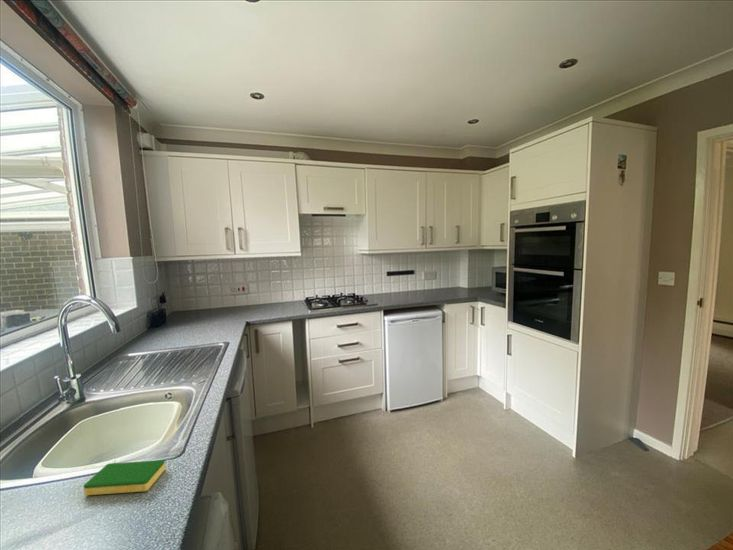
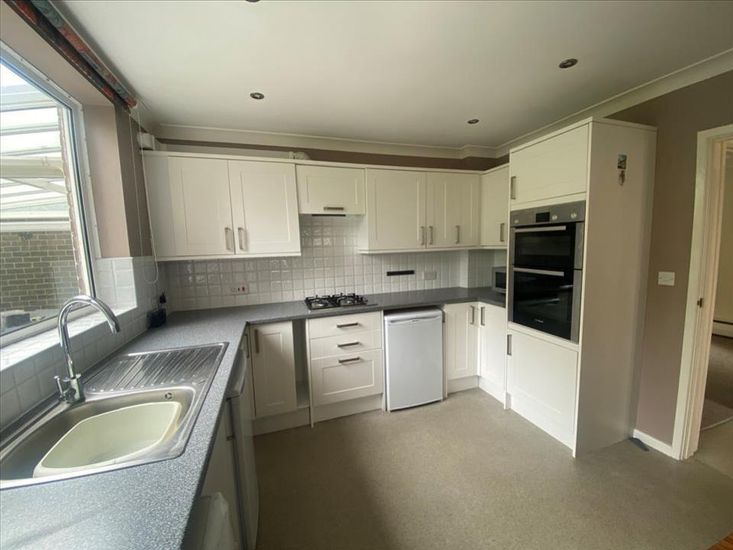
- dish sponge [82,459,167,496]
